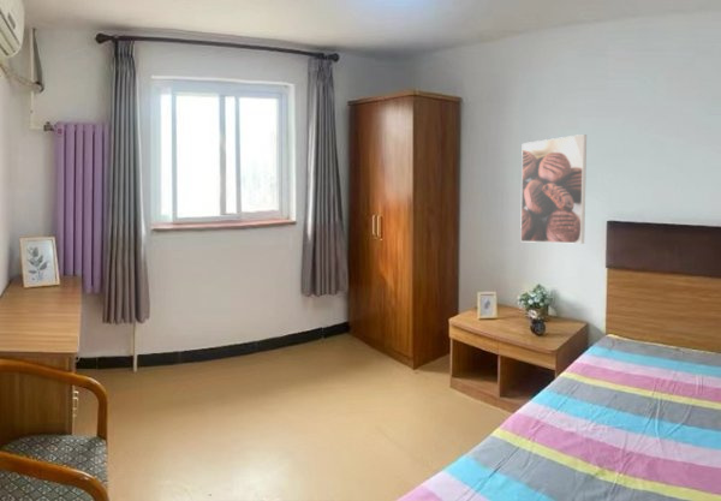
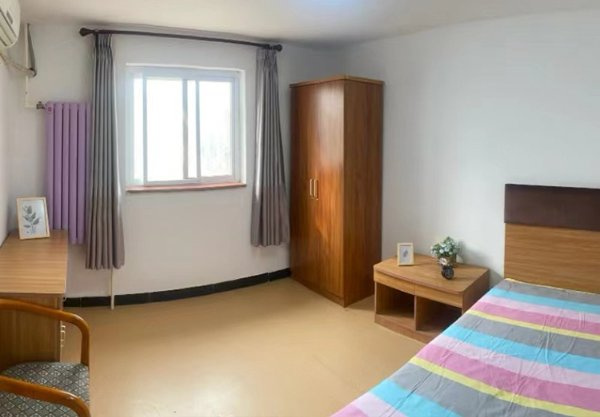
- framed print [519,133,588,245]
